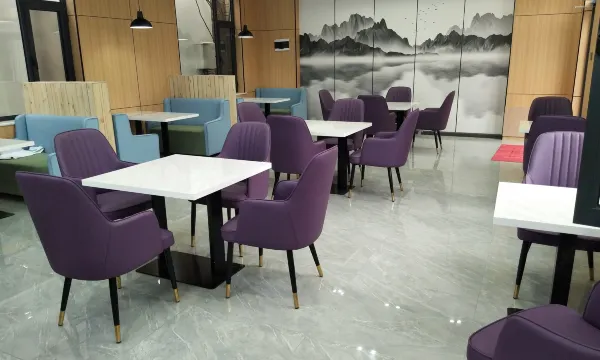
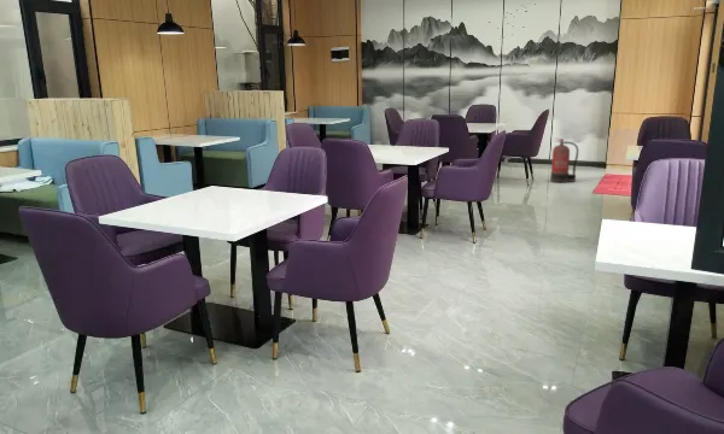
+ fire extinguisher [549,137,579,183]
